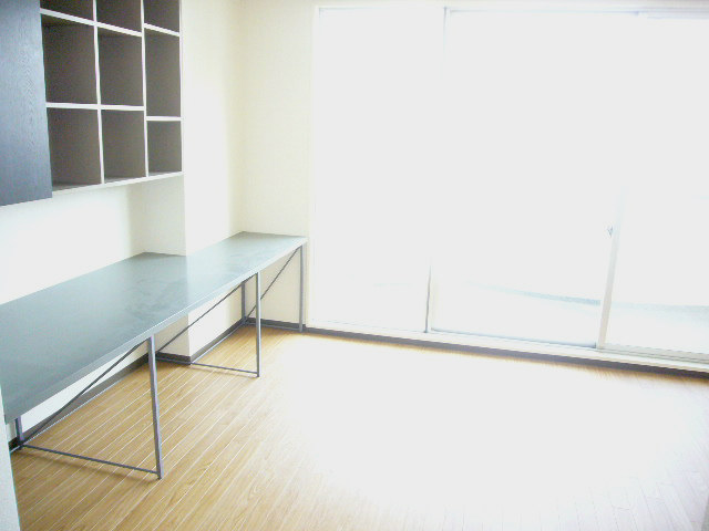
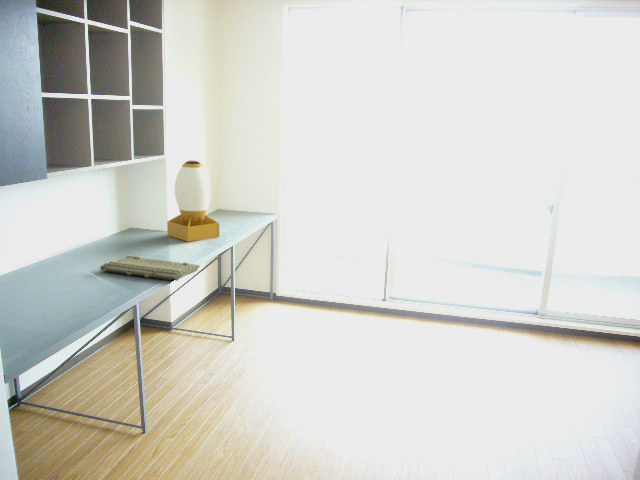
+ desk lamp [166,159,220,243]
+ keyboard [99,254,200,282]
